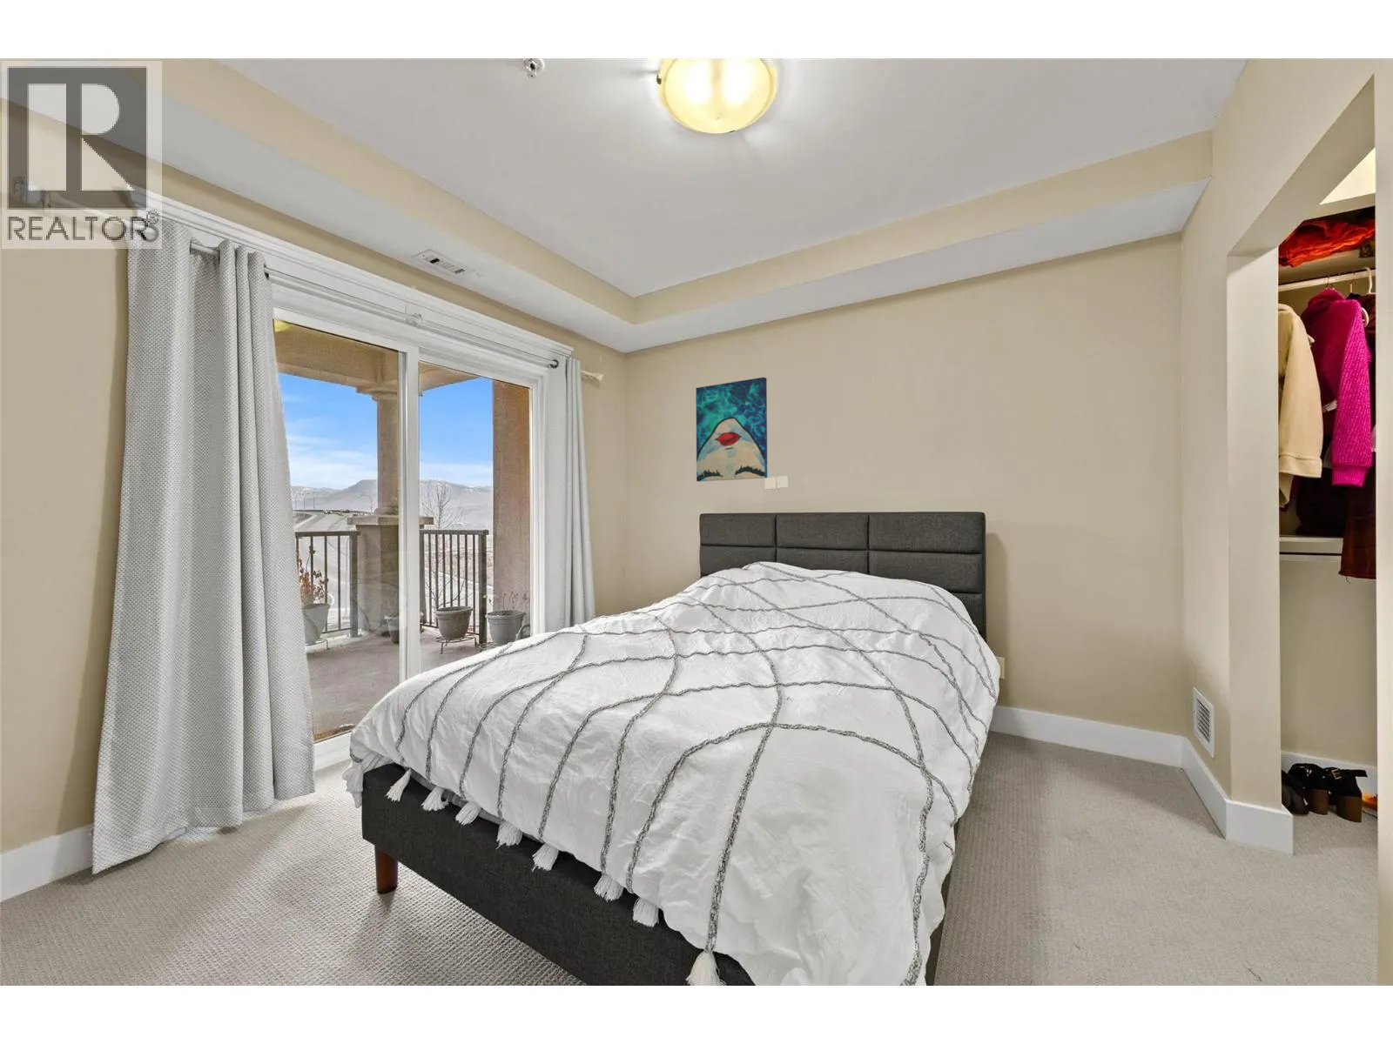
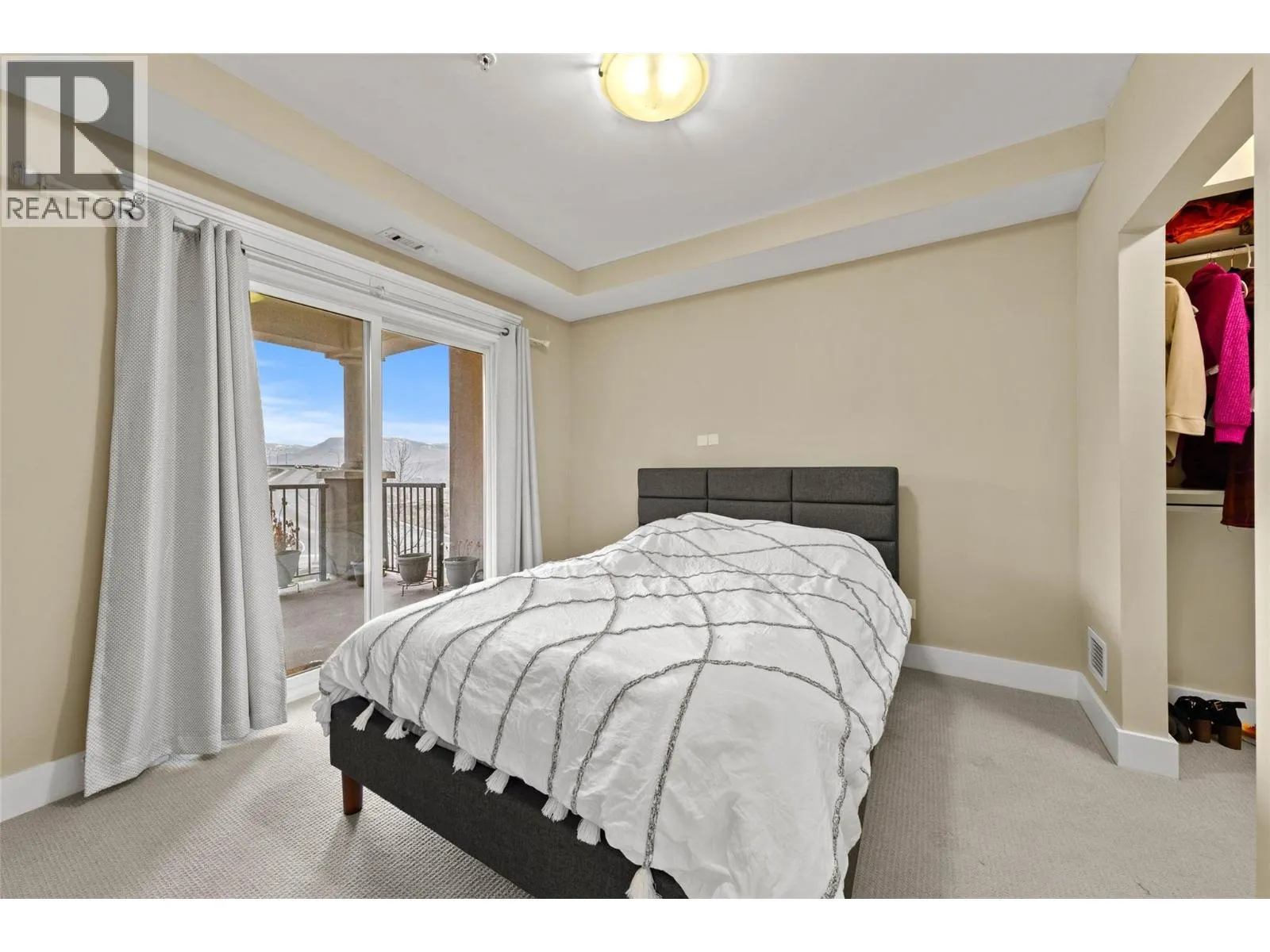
- wall art [694,376,768,483]
